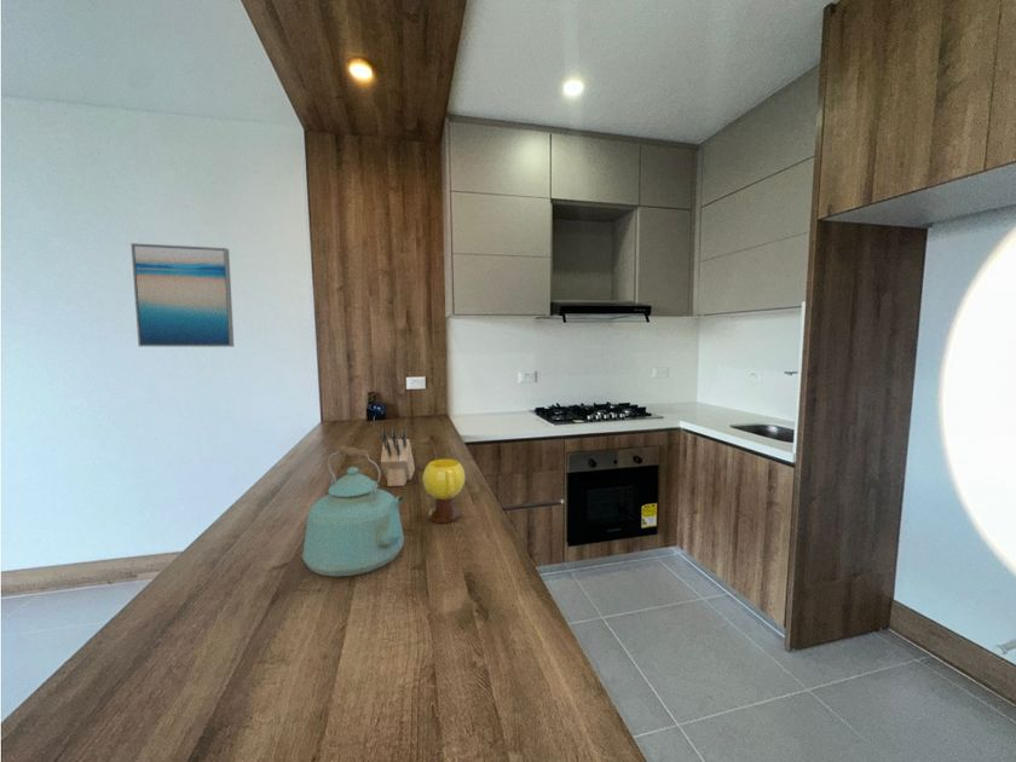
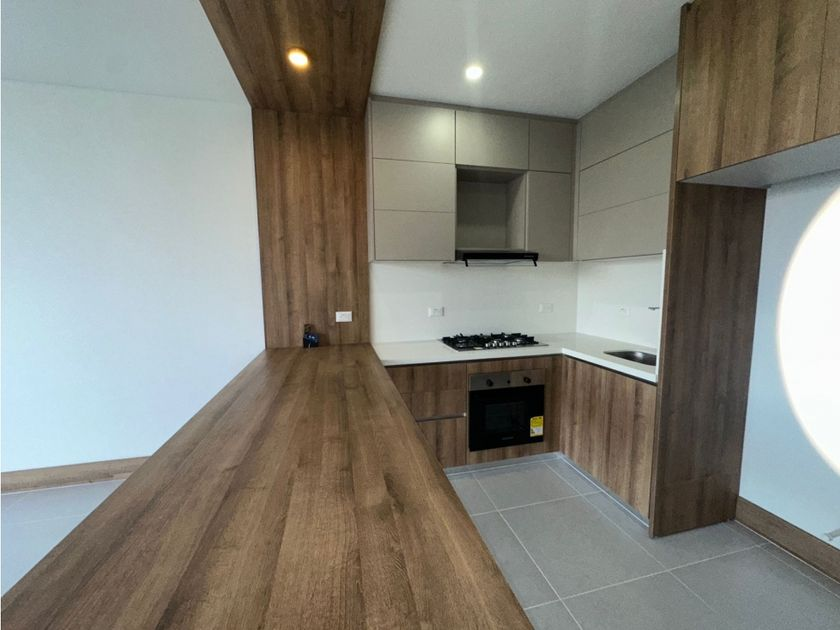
- kettle [301,444,405,578]
- mug [421,458,467,524]
- wall art [129,242,235,348]
- knife block [380,428,416,487]
